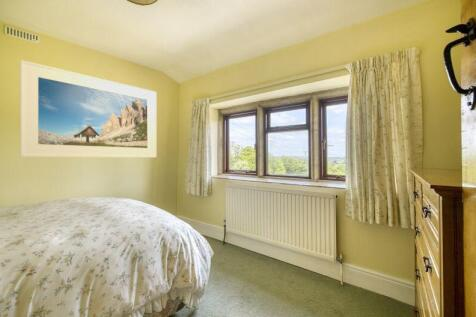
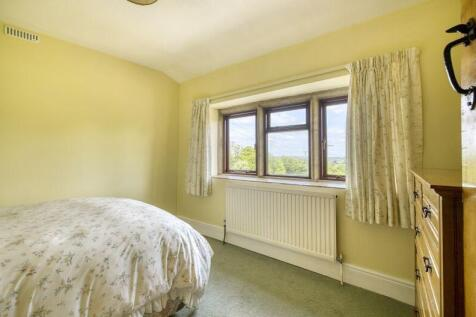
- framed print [19,59,157,159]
